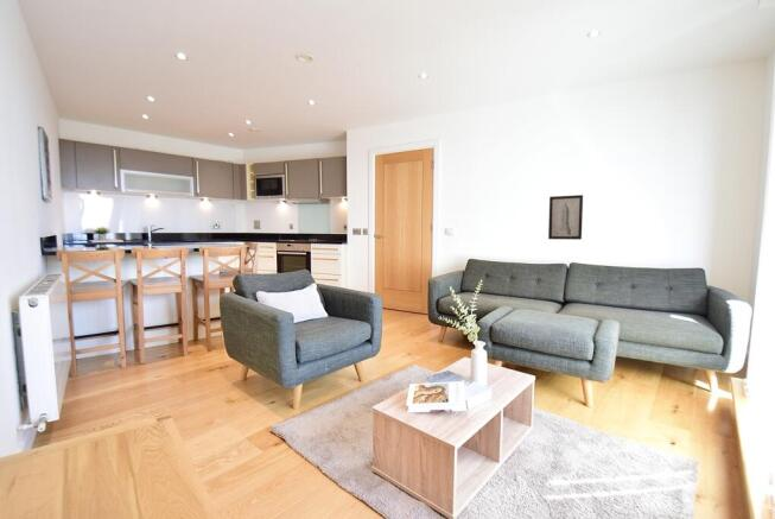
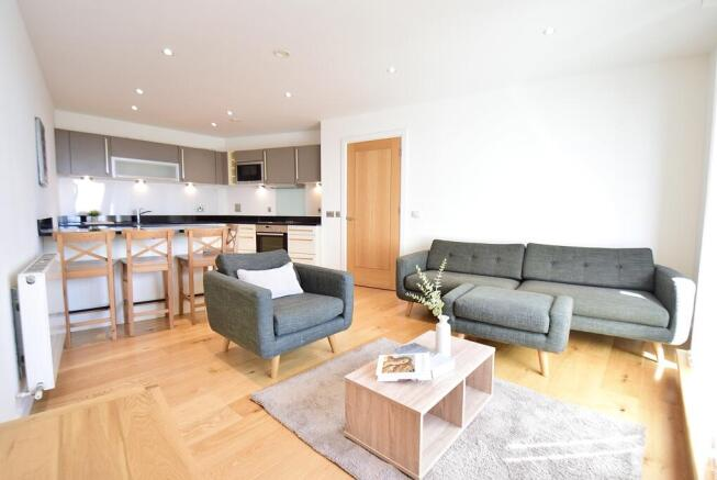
- wall art [547,194,584,241]
